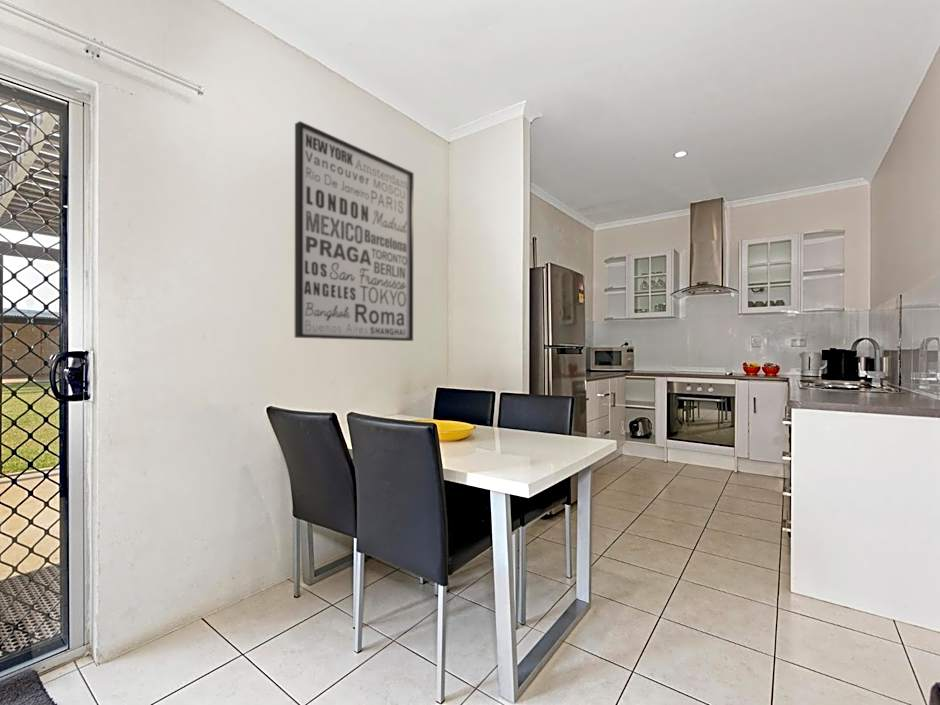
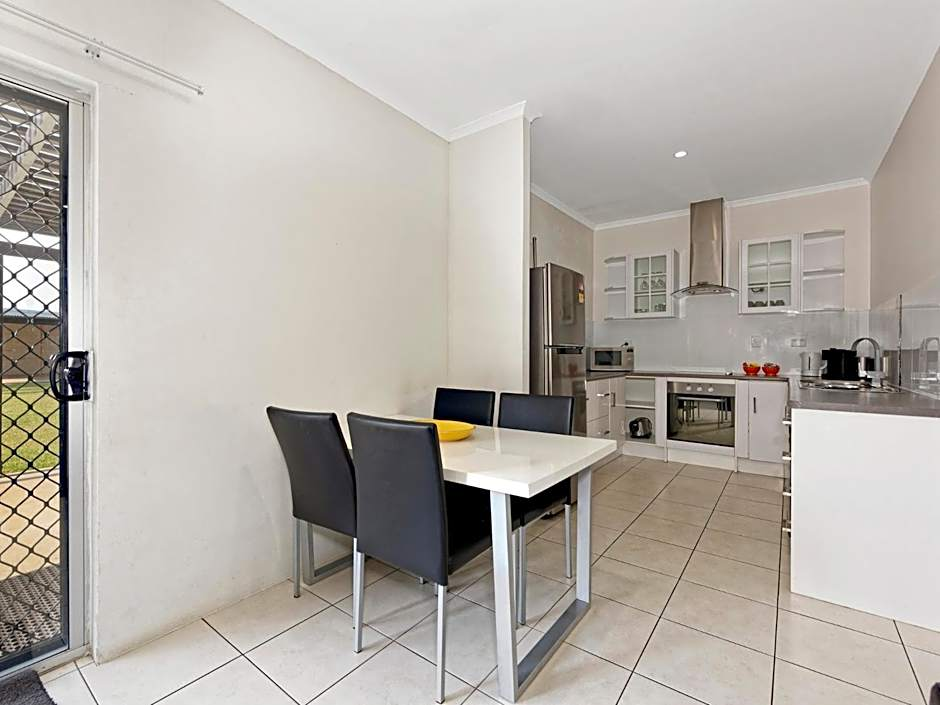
- wall art [294,120,415,342]
